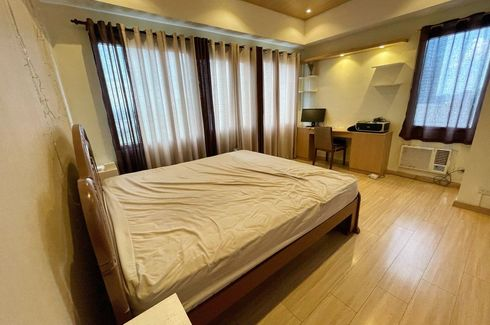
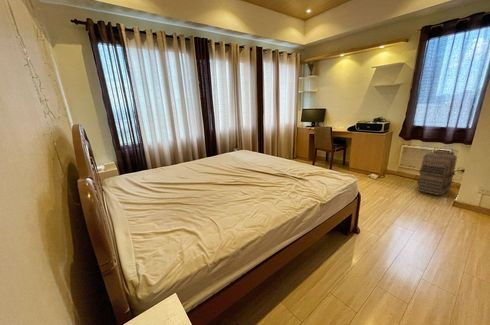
+ backpack [416,149,458,196]
